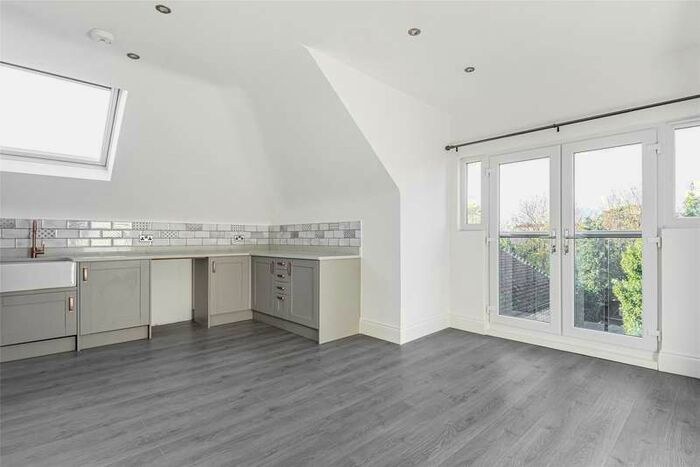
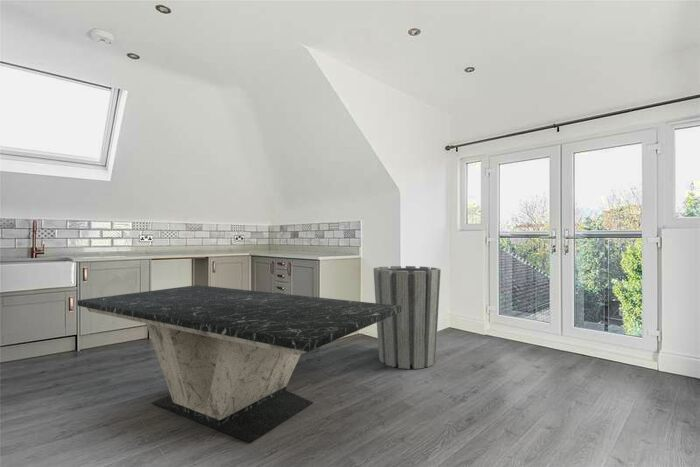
+ trash can [372,265,442,370]
+ dining table [77,284,401,444]
